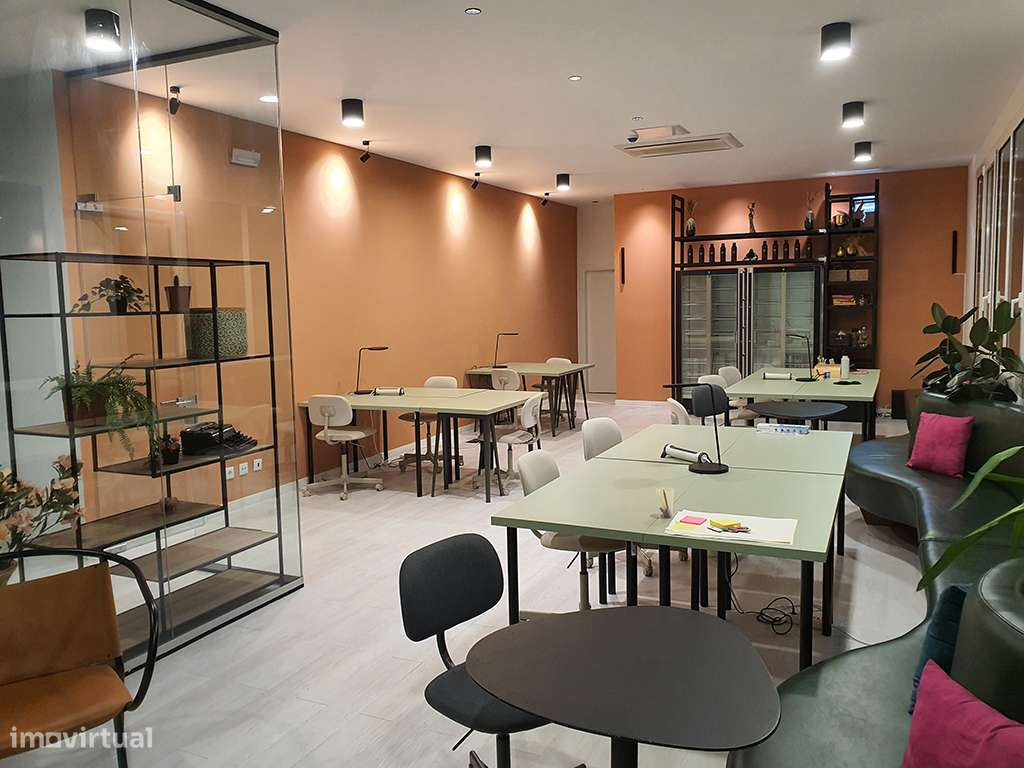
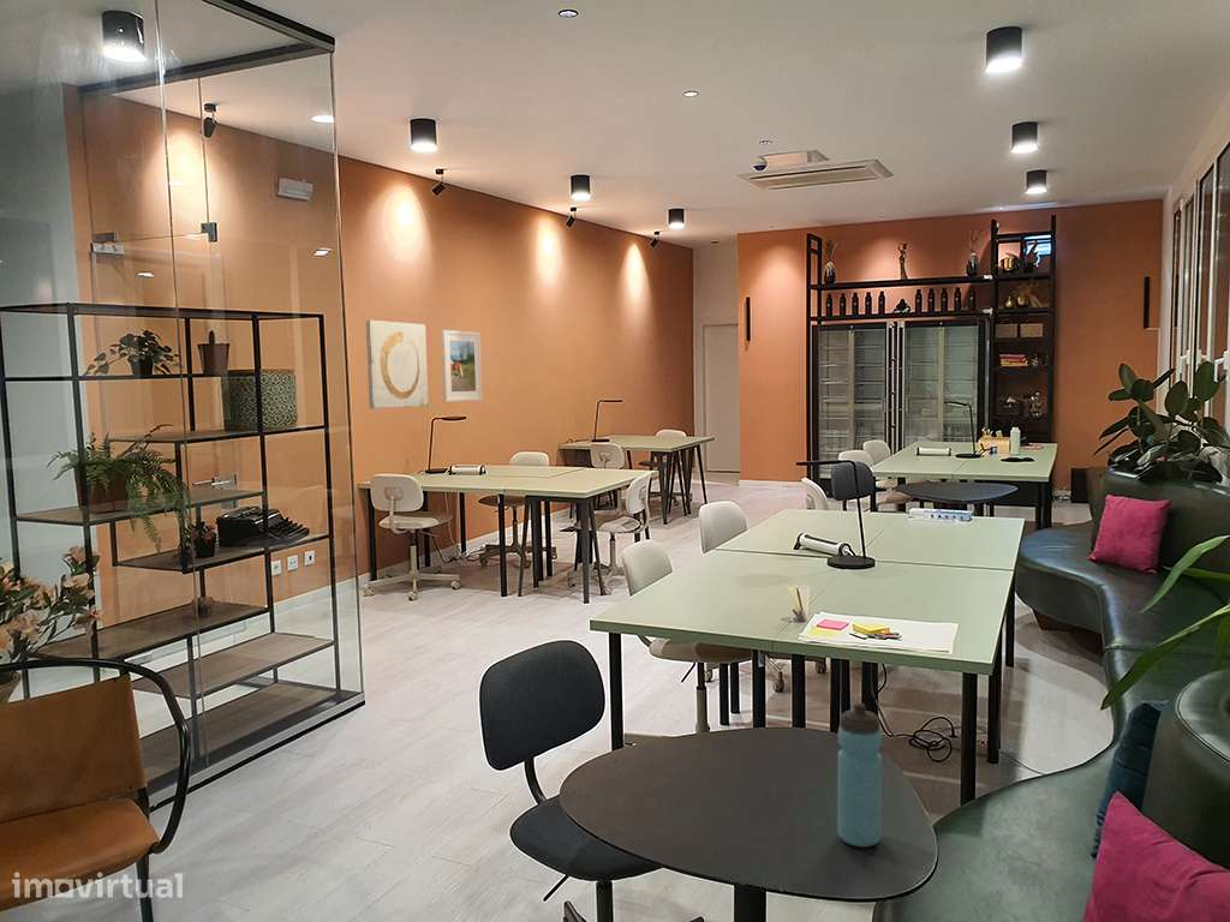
+ water bottle [837,702,883,848]
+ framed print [441,329,483,403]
+ wall art [365,319,429,409]
